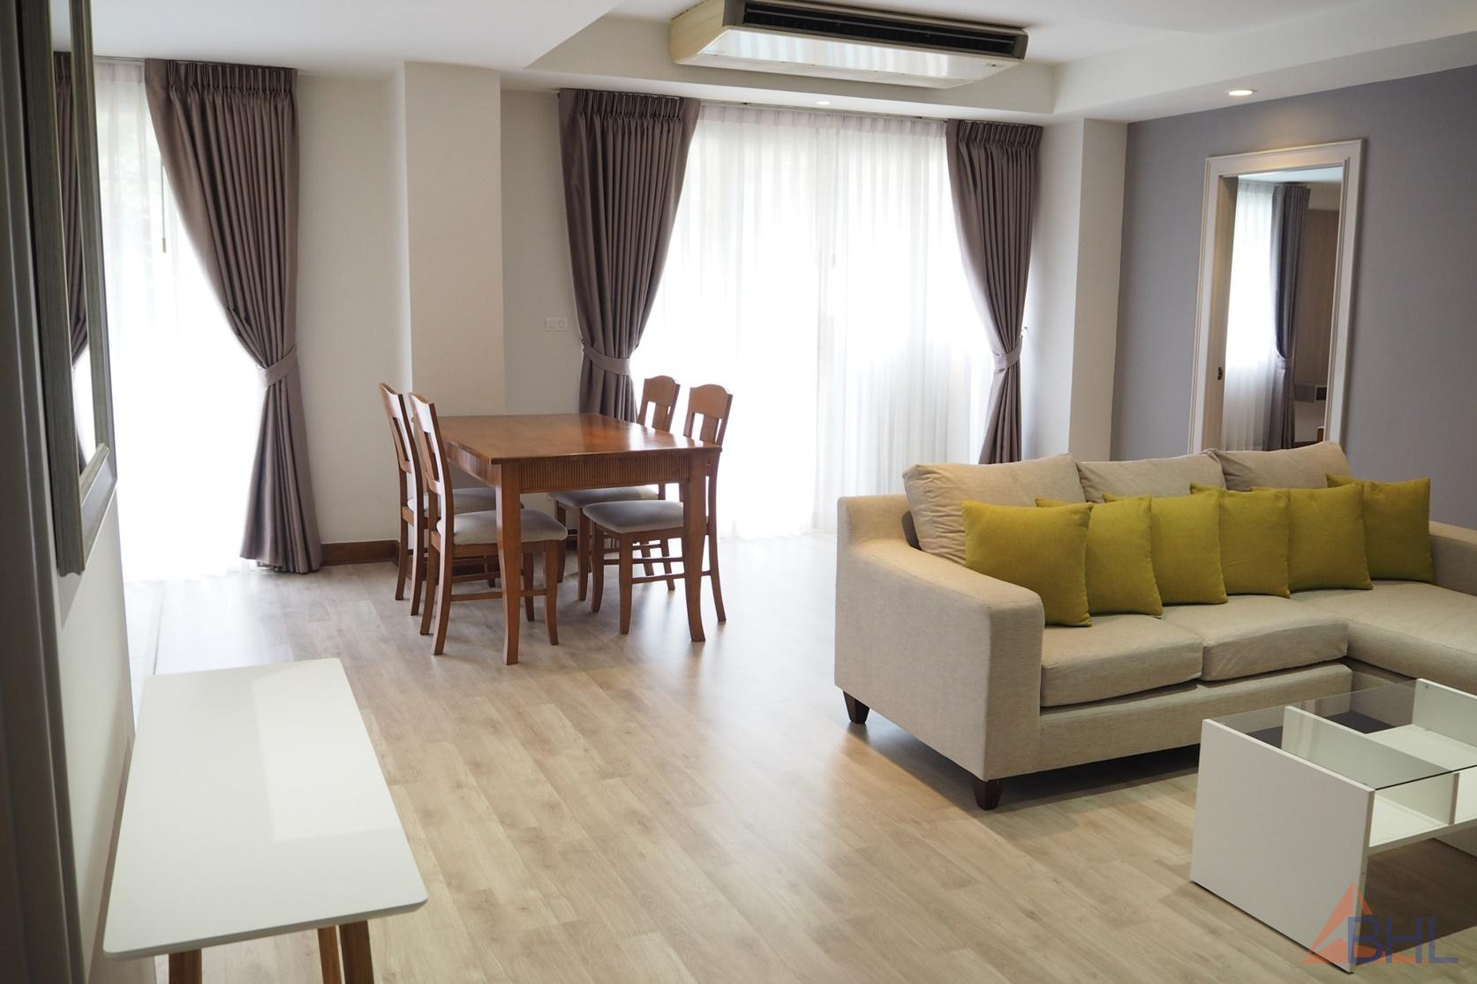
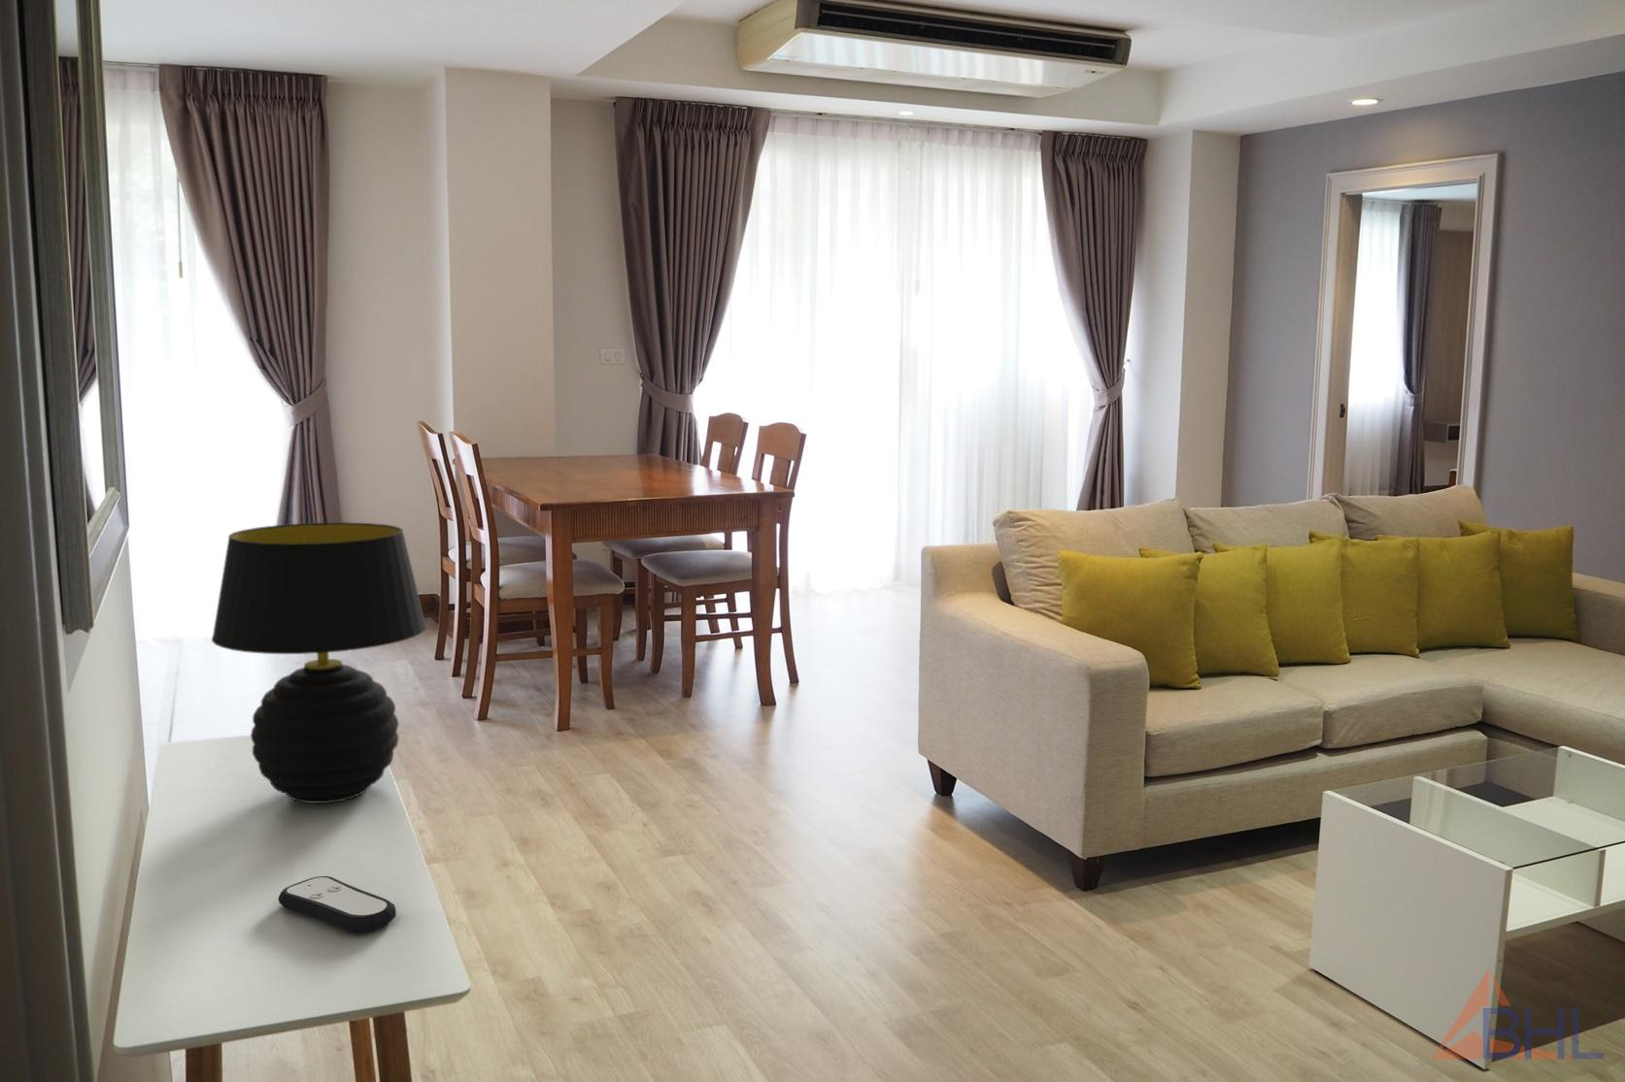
+ remote control [278,876,397,932]
+ table lamp [210,522,428,804]
